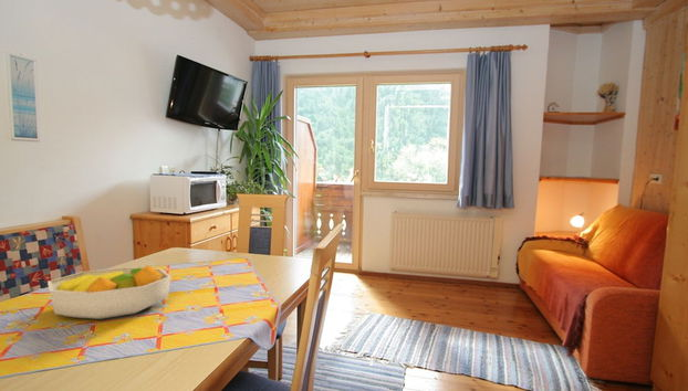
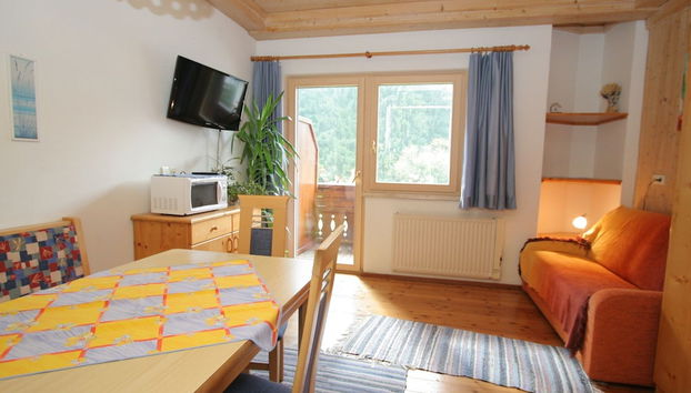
- fruit bowl [46,264,173,320]
